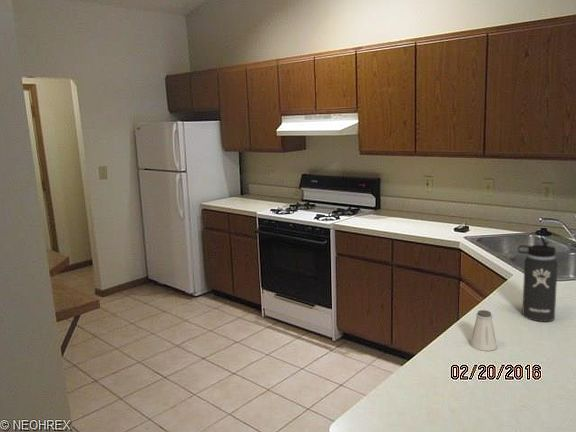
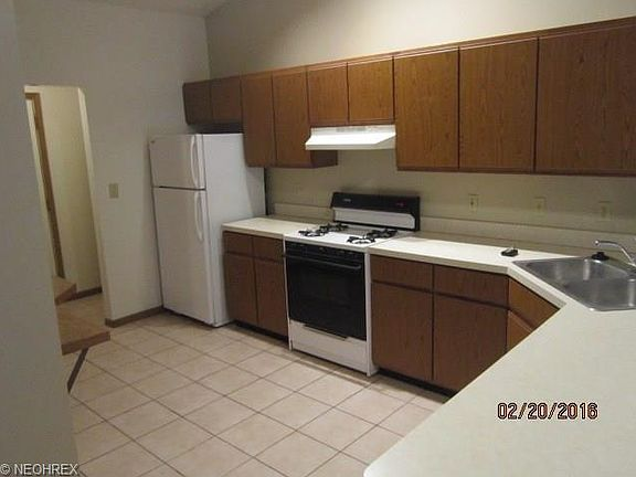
- saltshaker [469,309,498,352]
- thermos bottle [517,233,559,323]
